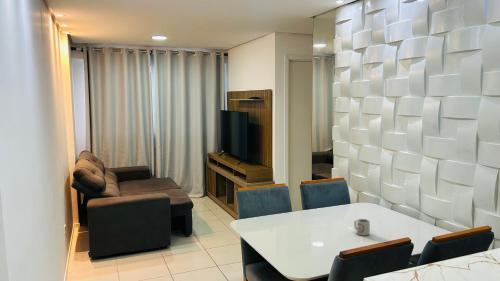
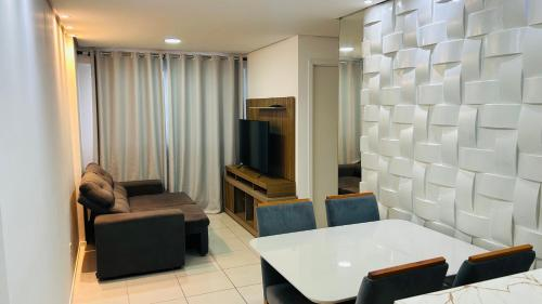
- cup [353,218,371,237]
